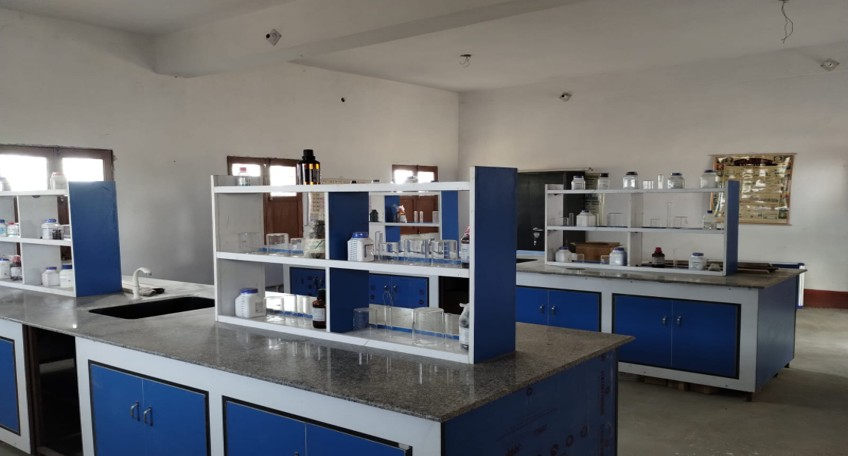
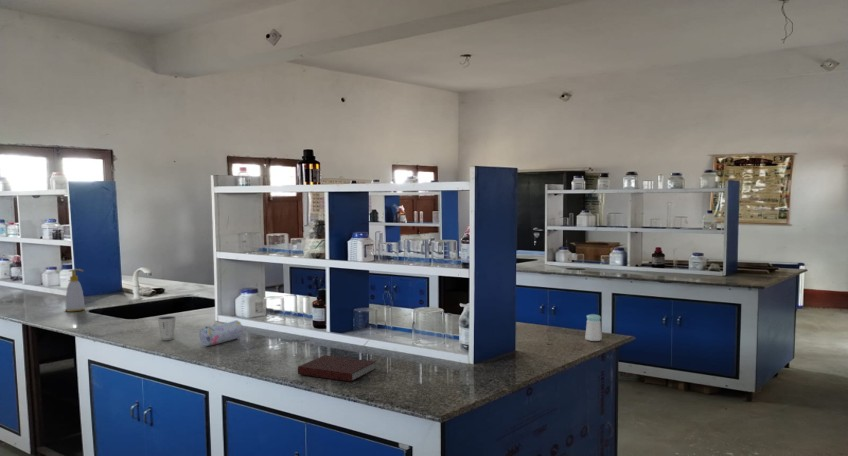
+ pencil case [198,319,244,347]
+ dixie cup [157,315,177,341]
+ notebook [297,354,377,383]
+ soap bottle [64,268,86,313]
+ salt shaker [584,313,603,342]
